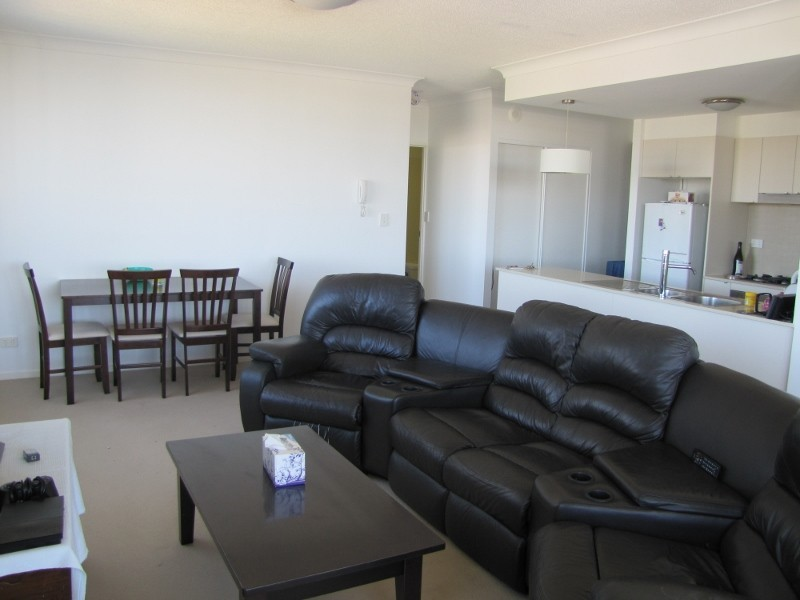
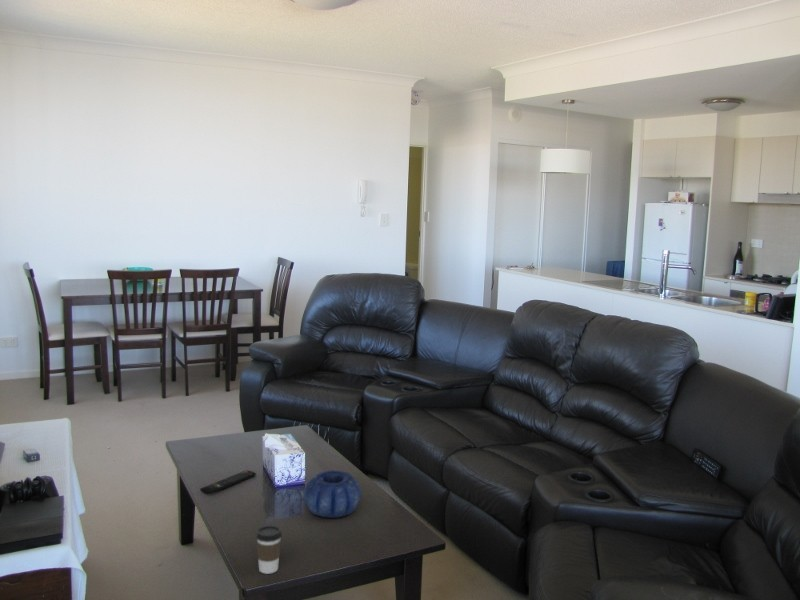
+ coffee cup [255,524,283,575]
+ remote control [199,469,257,495]
+ decorative bowl [303,469,362,519]
